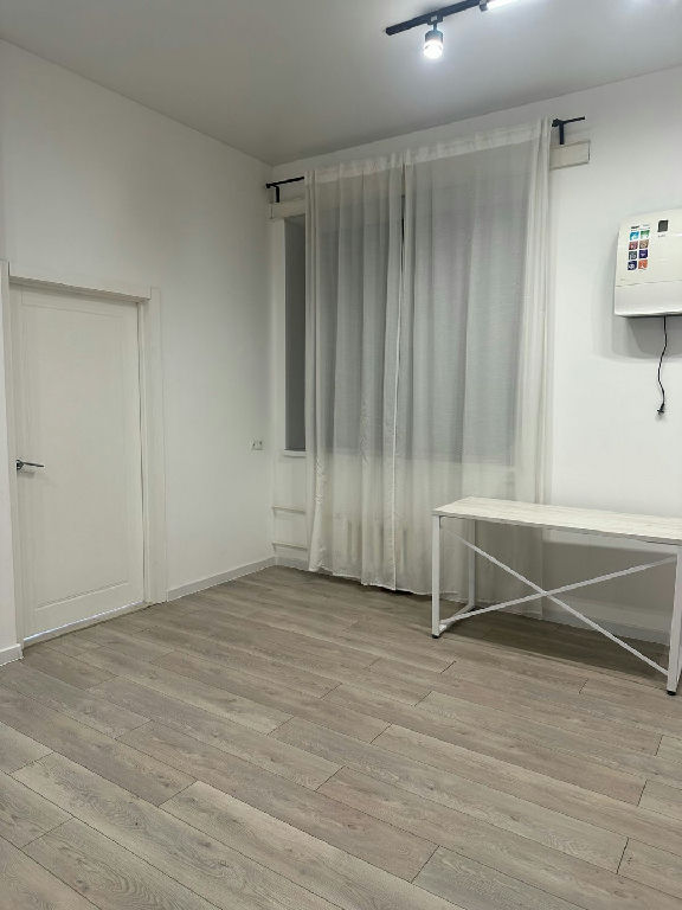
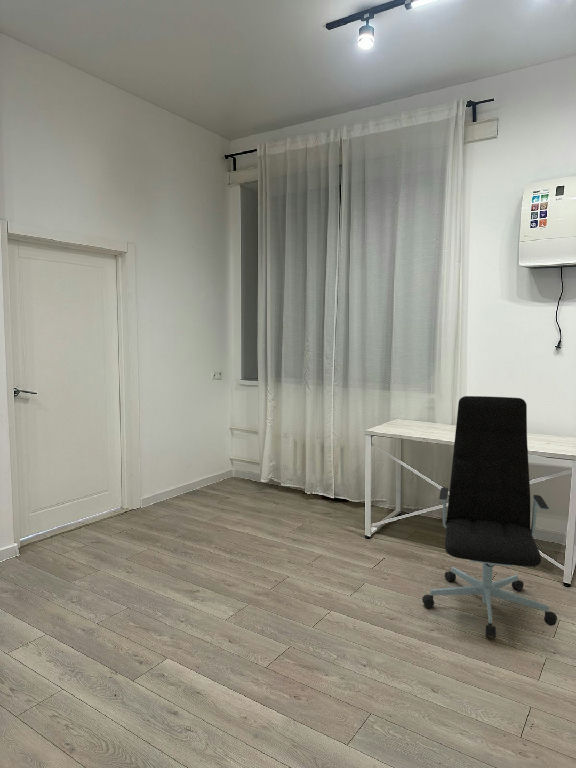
+ office chair [421,395,558,639]
